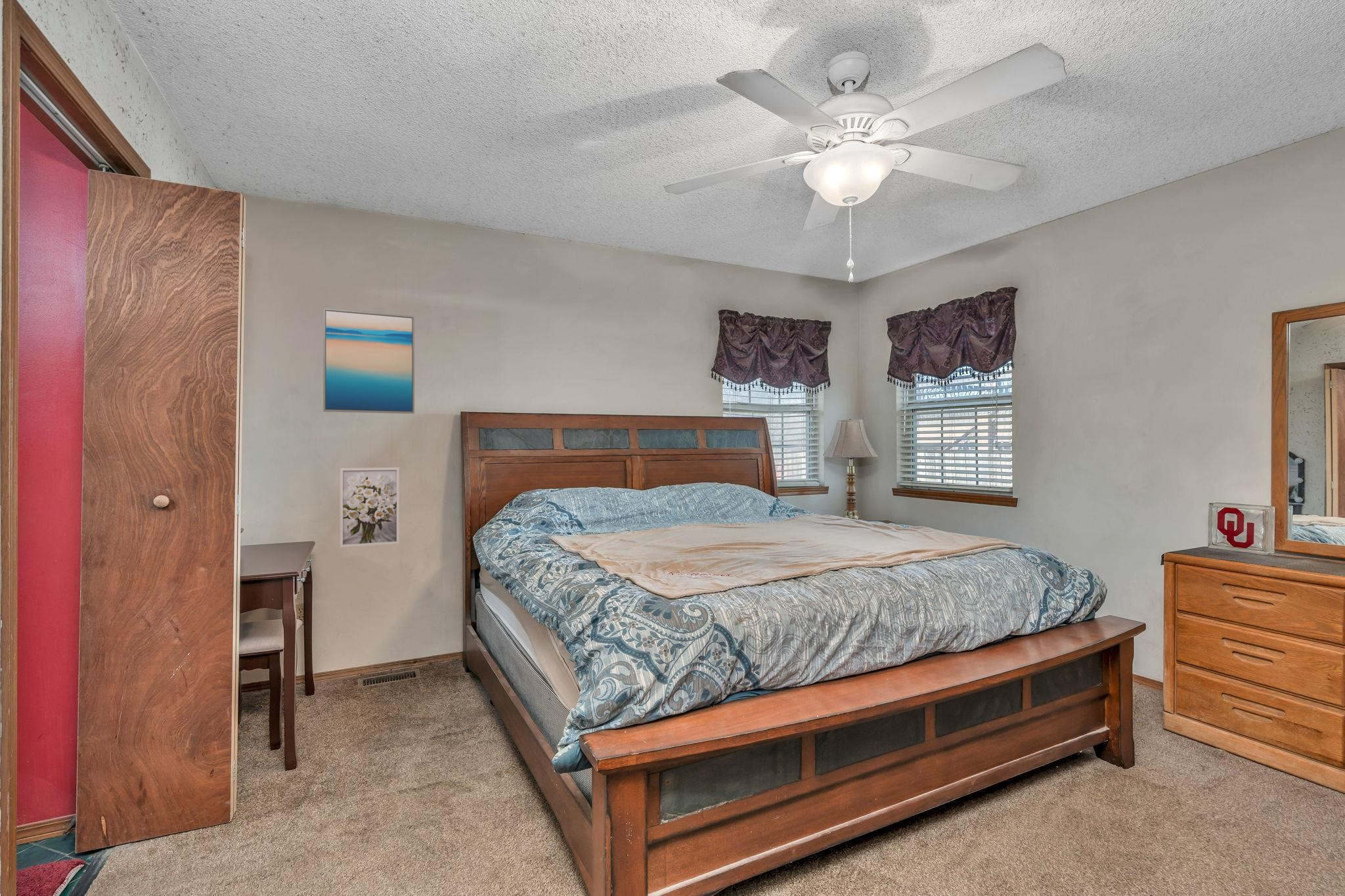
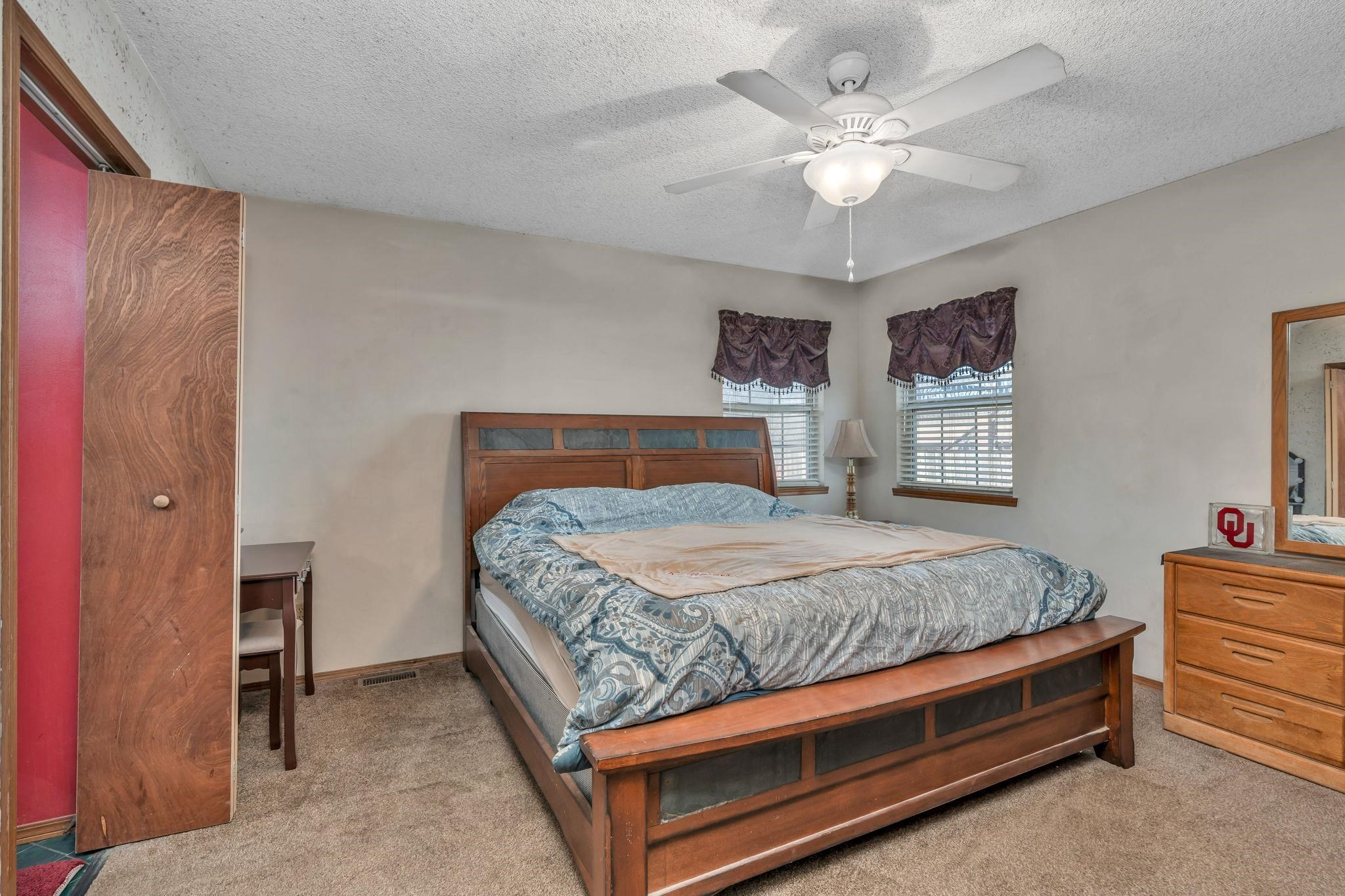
- wall art [322,307,415,414]
- wall art [340,467,400,548]
